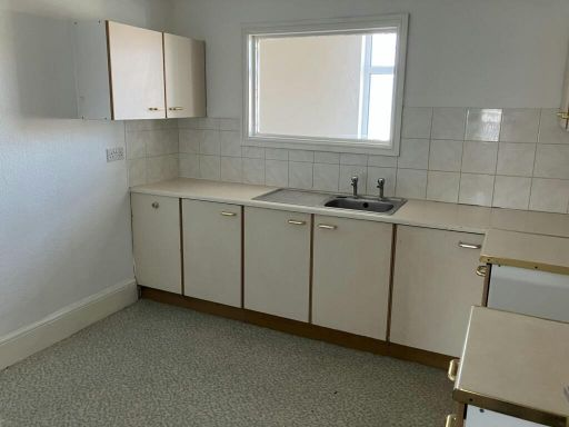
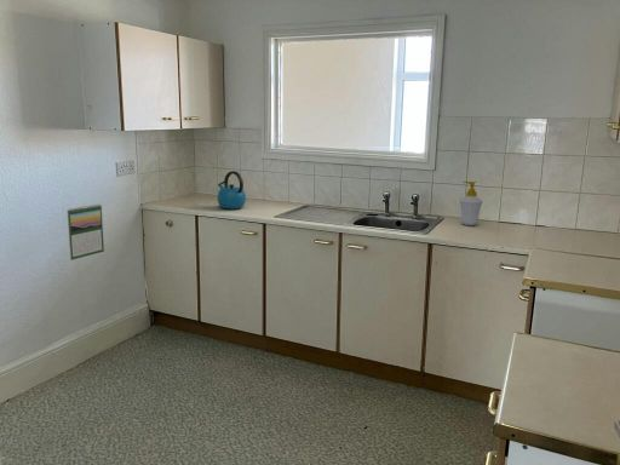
+ soap bottle [459,180,484,226]
+ calendar [67,203,105,262]
+ kettle [216,170,247,211]
